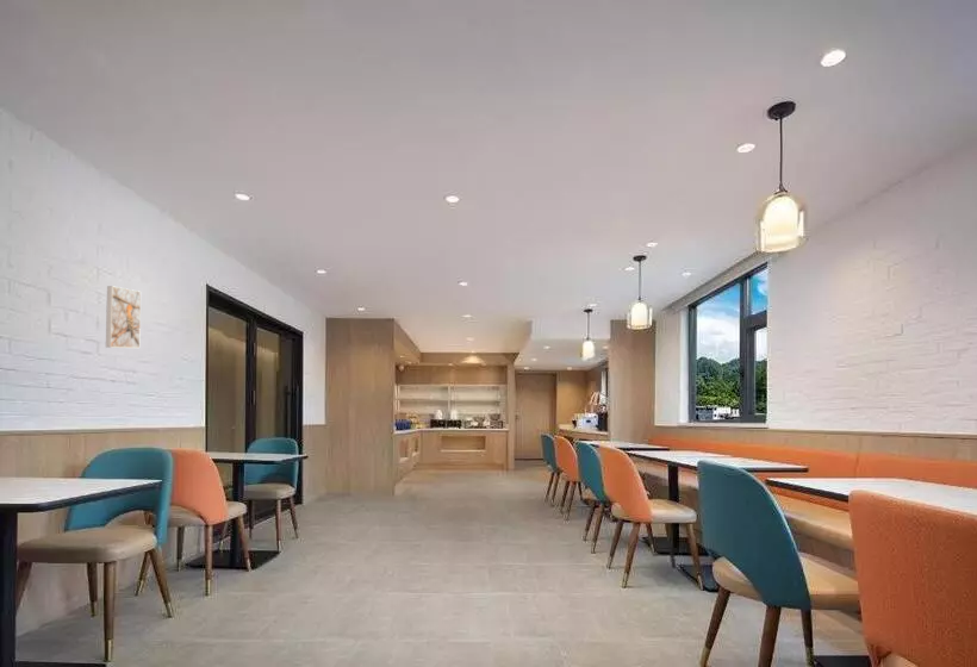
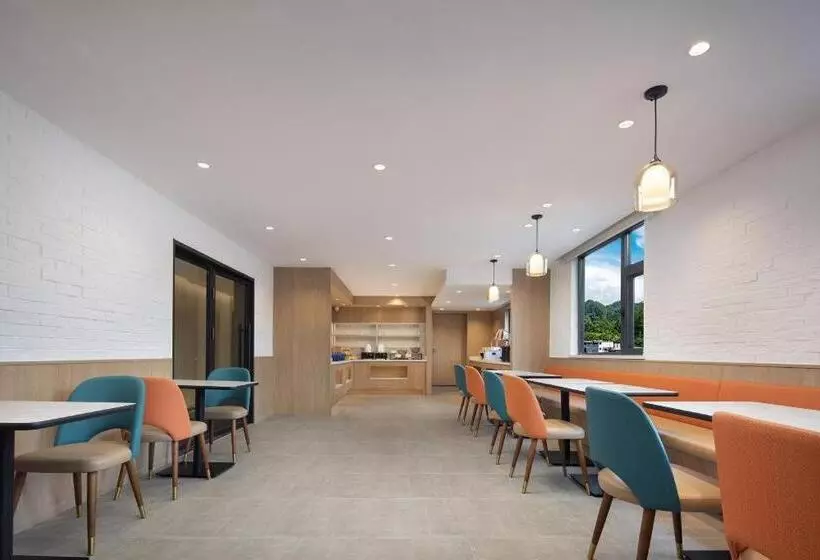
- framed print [105,285,142,349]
